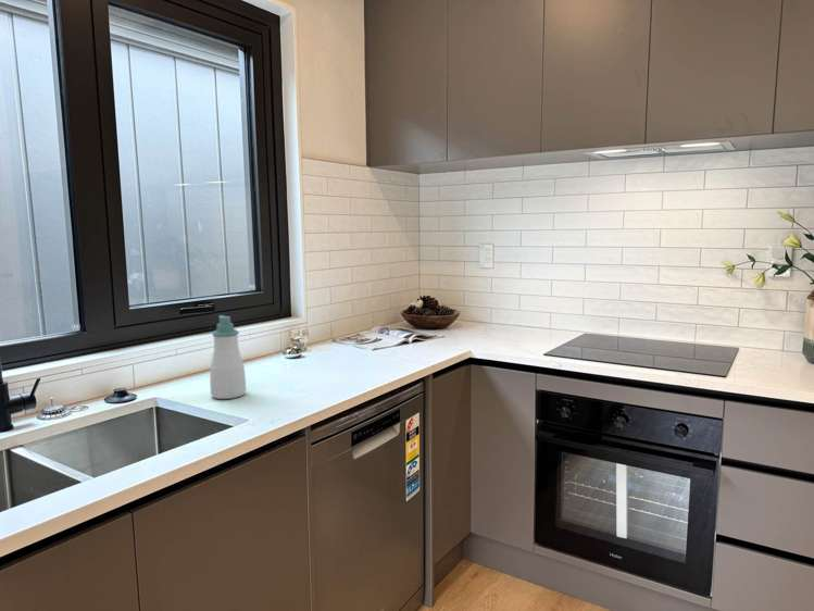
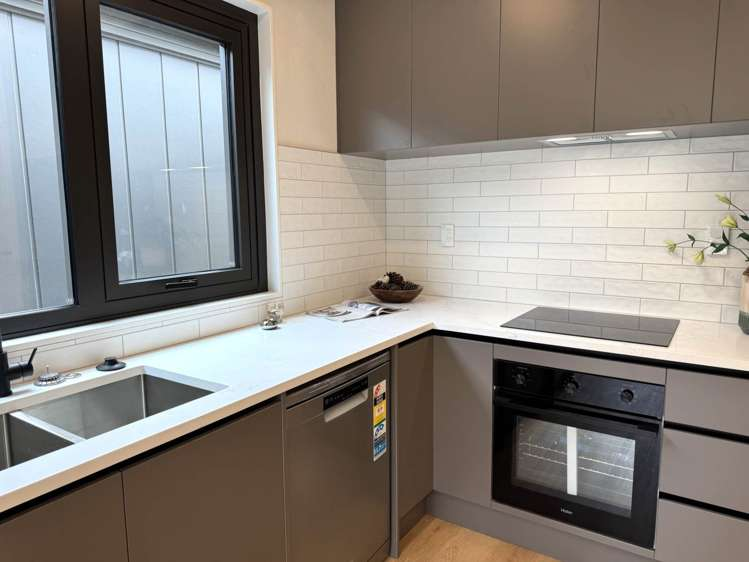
- soap bottle [209,314,247,400]
